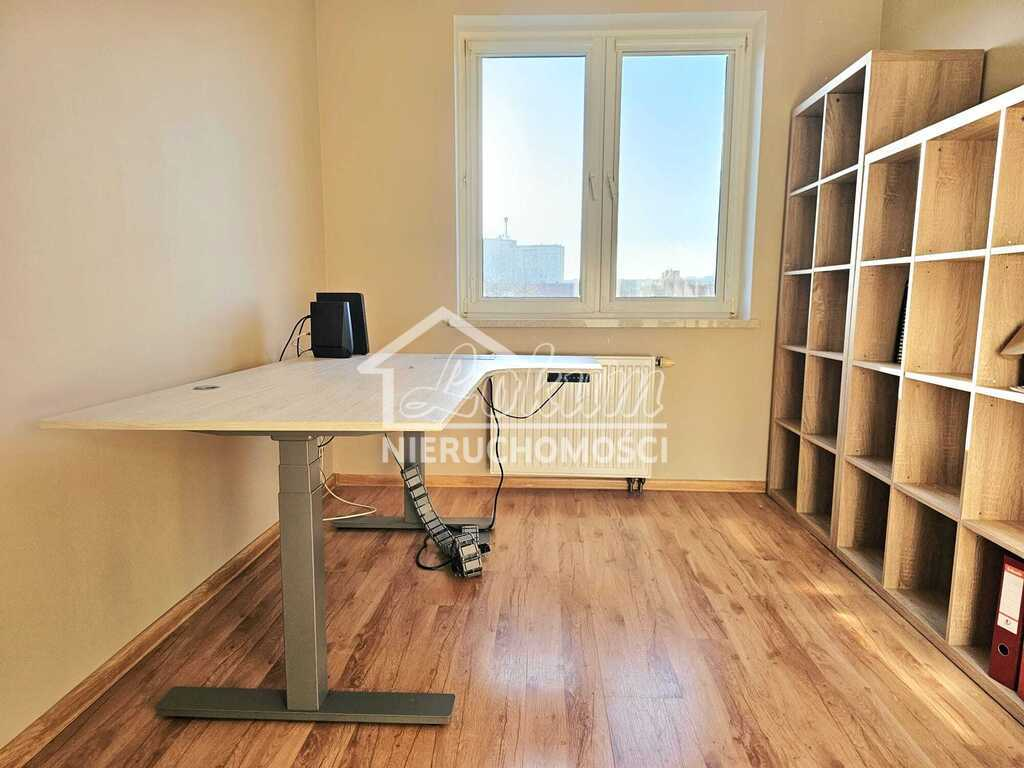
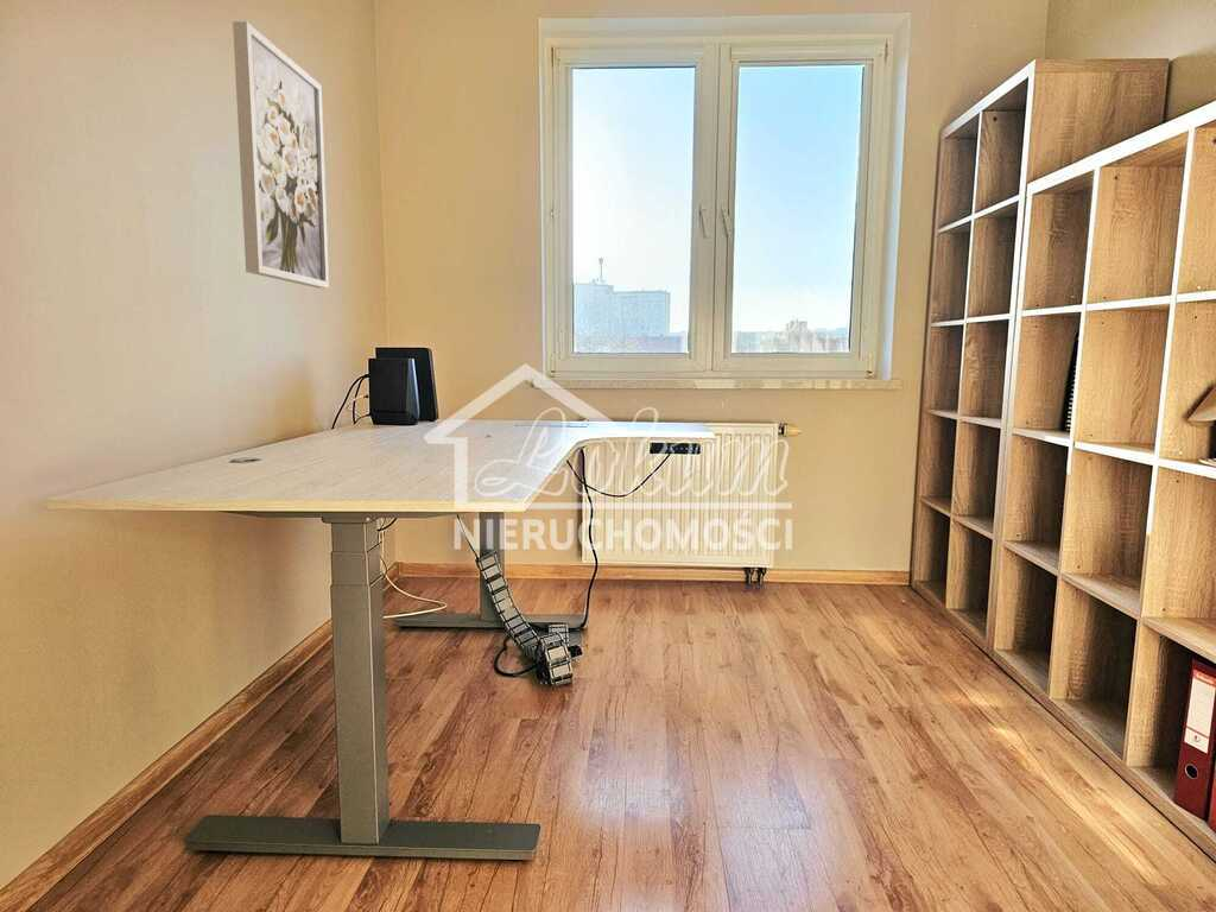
+ wall art [232,20,330,290]
